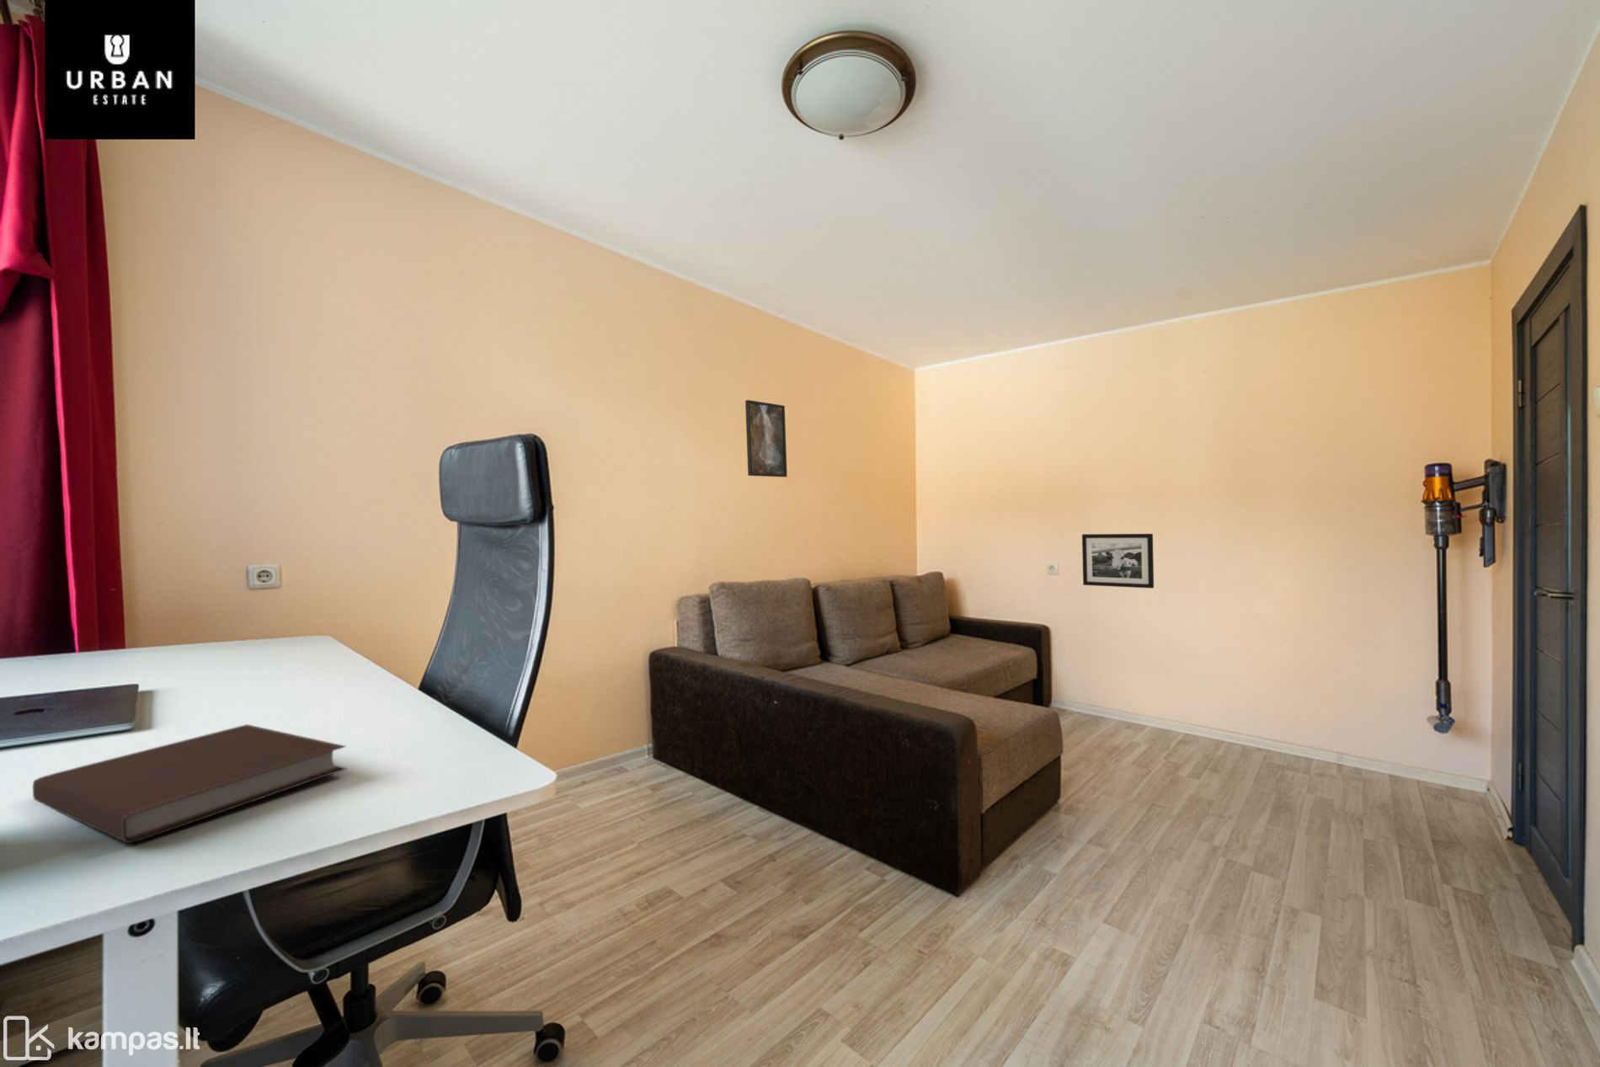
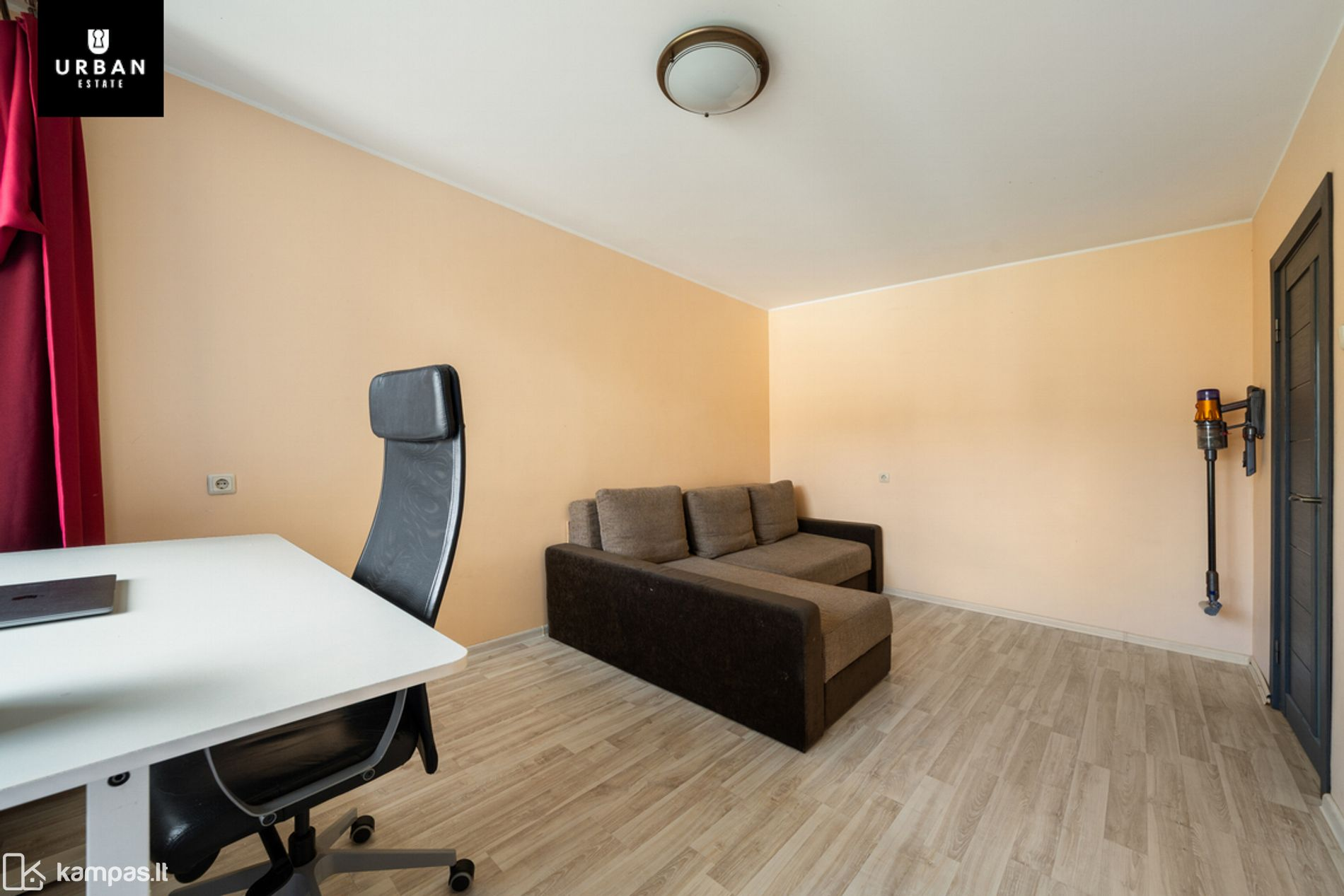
- notebook [32,723,348,844]
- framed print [744,399,788,479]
- picture frame [1081,534,1155,588]
